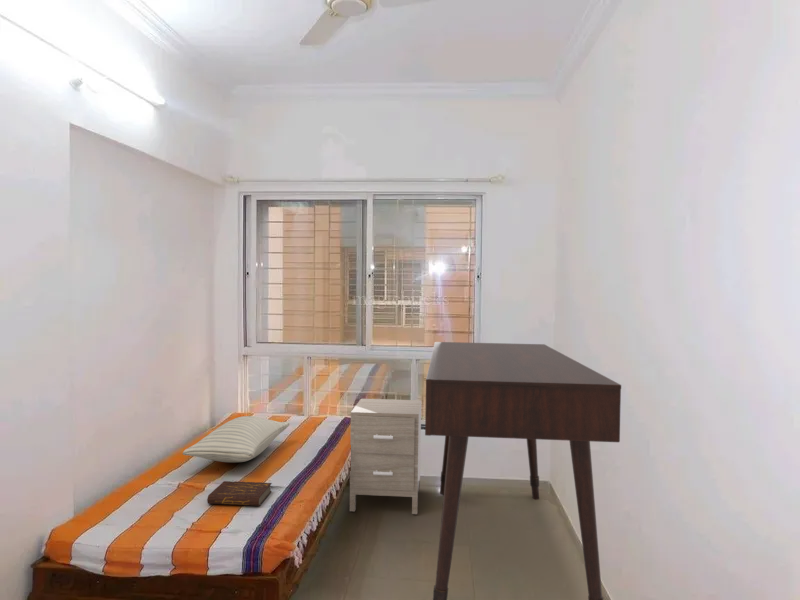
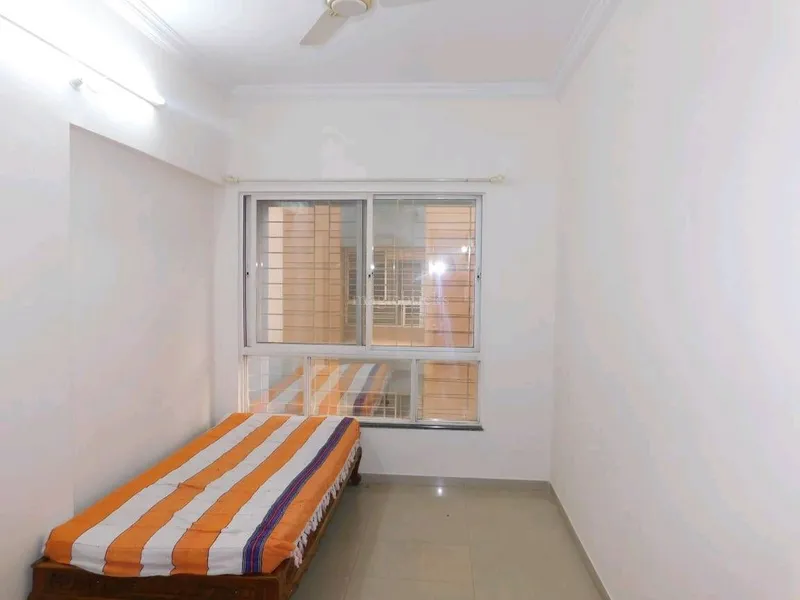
- pillow [182,415,291,463]
- nightstand [349,398,422,515]
- desk [424,341,622,600]
- book [206,480,273,507]
